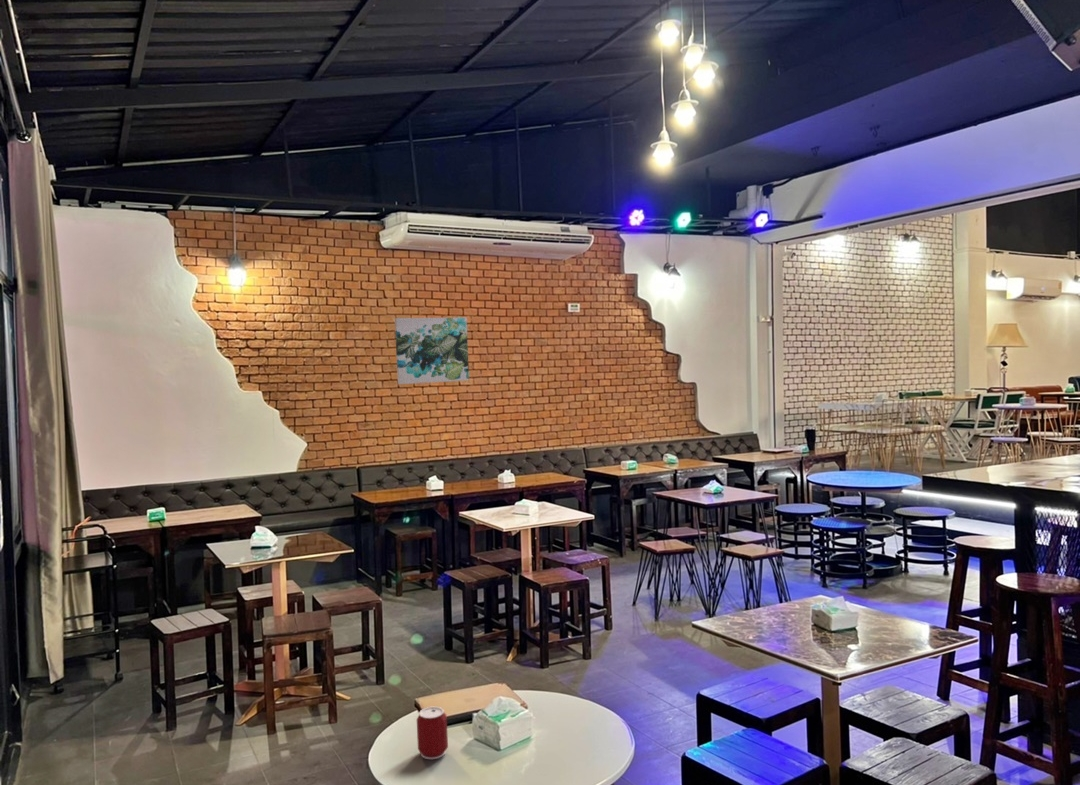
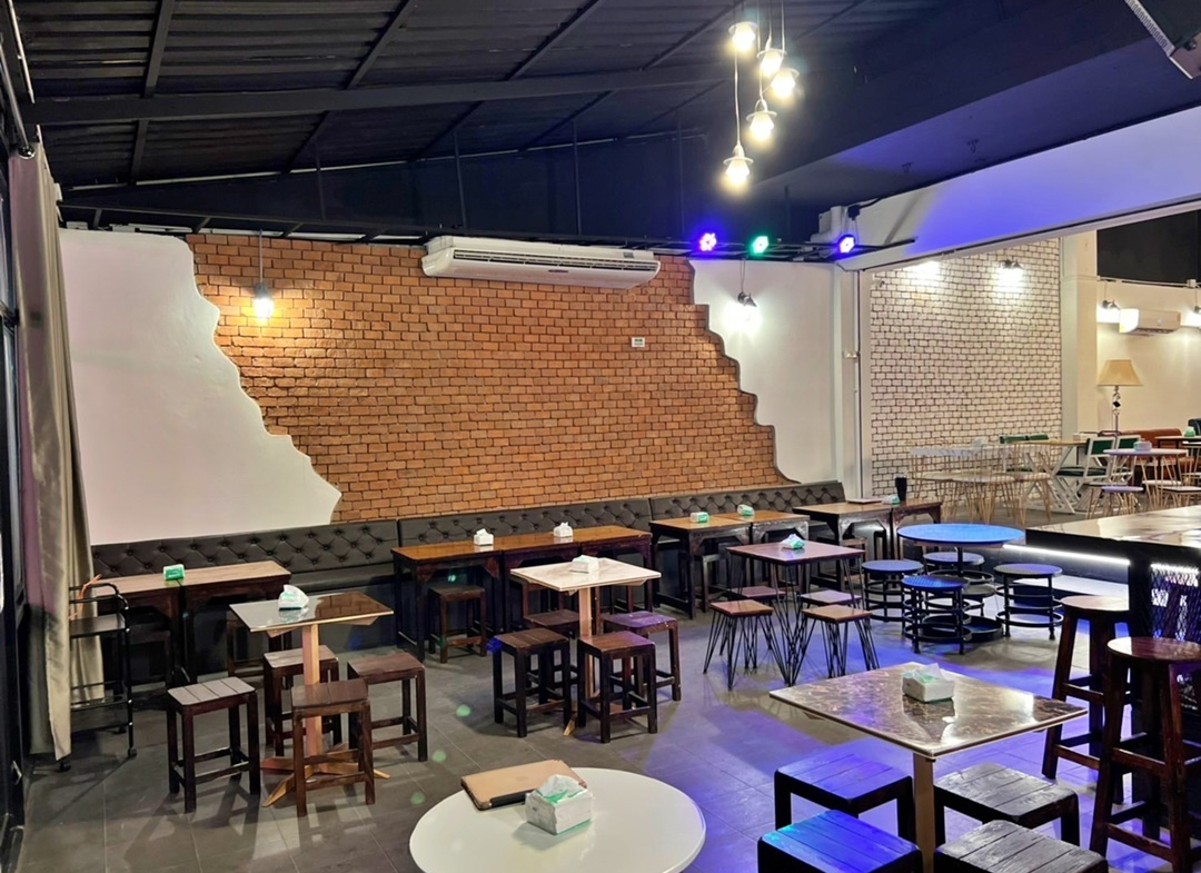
- wall art [394,316,470,385]
- can [416,706,449,760]
